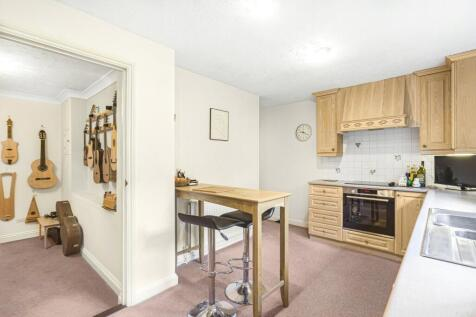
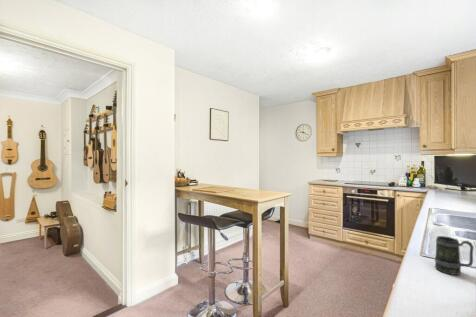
+ mug [434,235,475,276]
